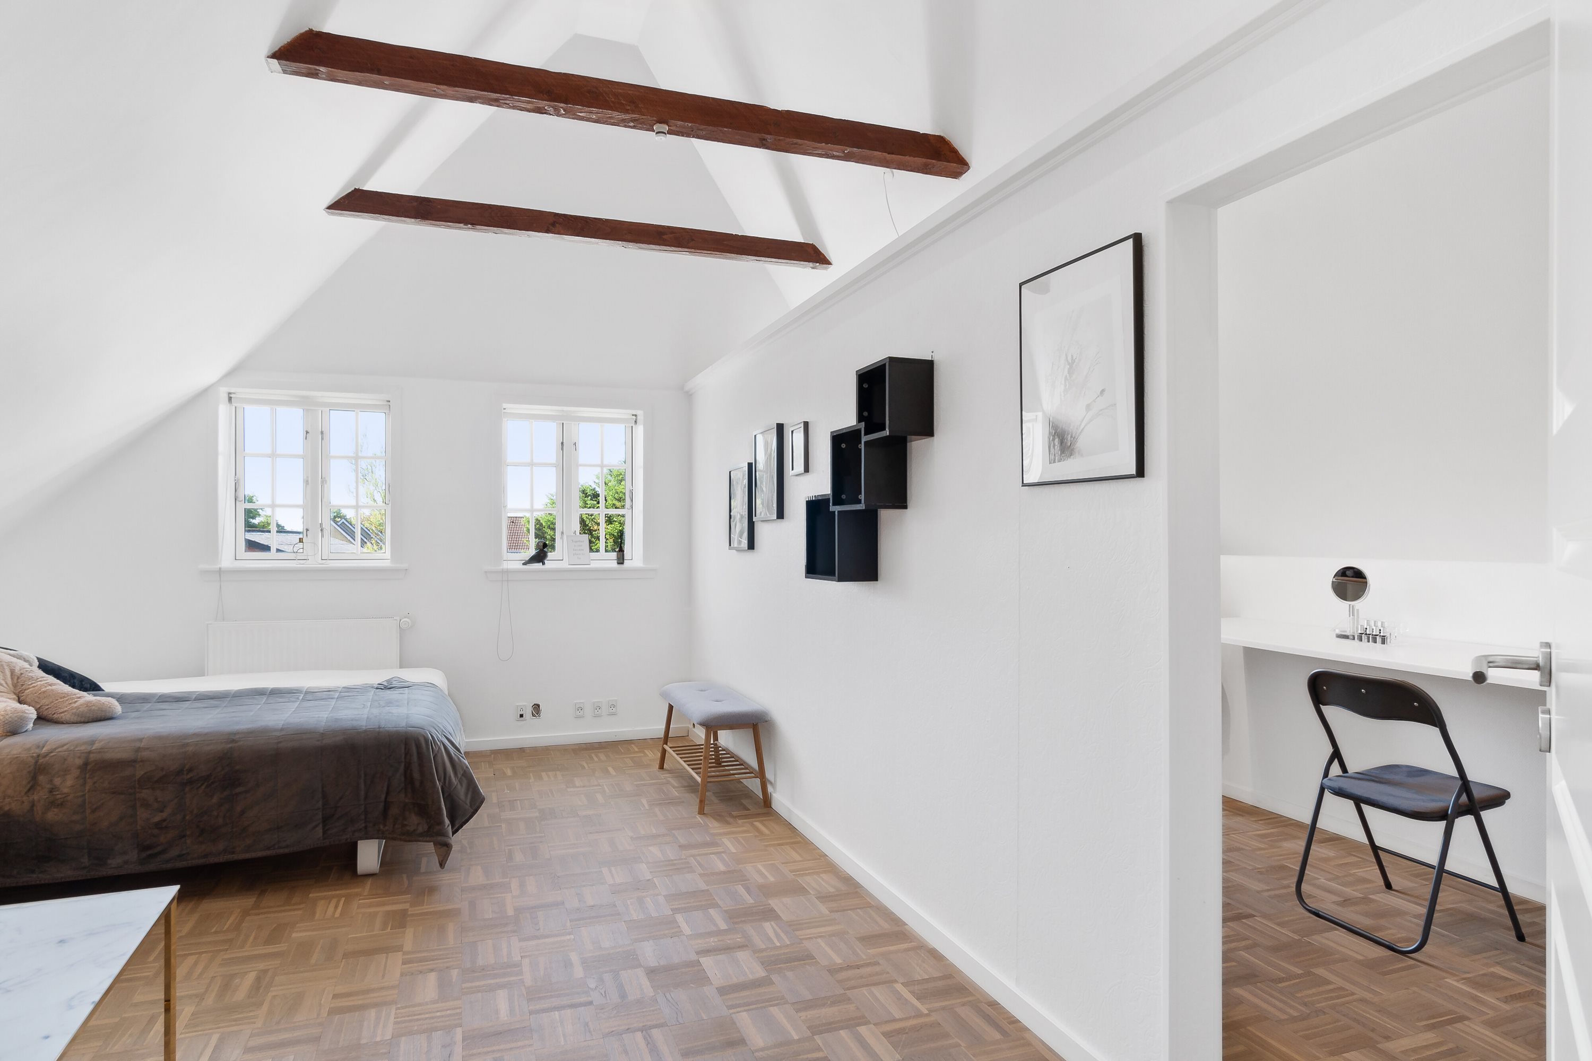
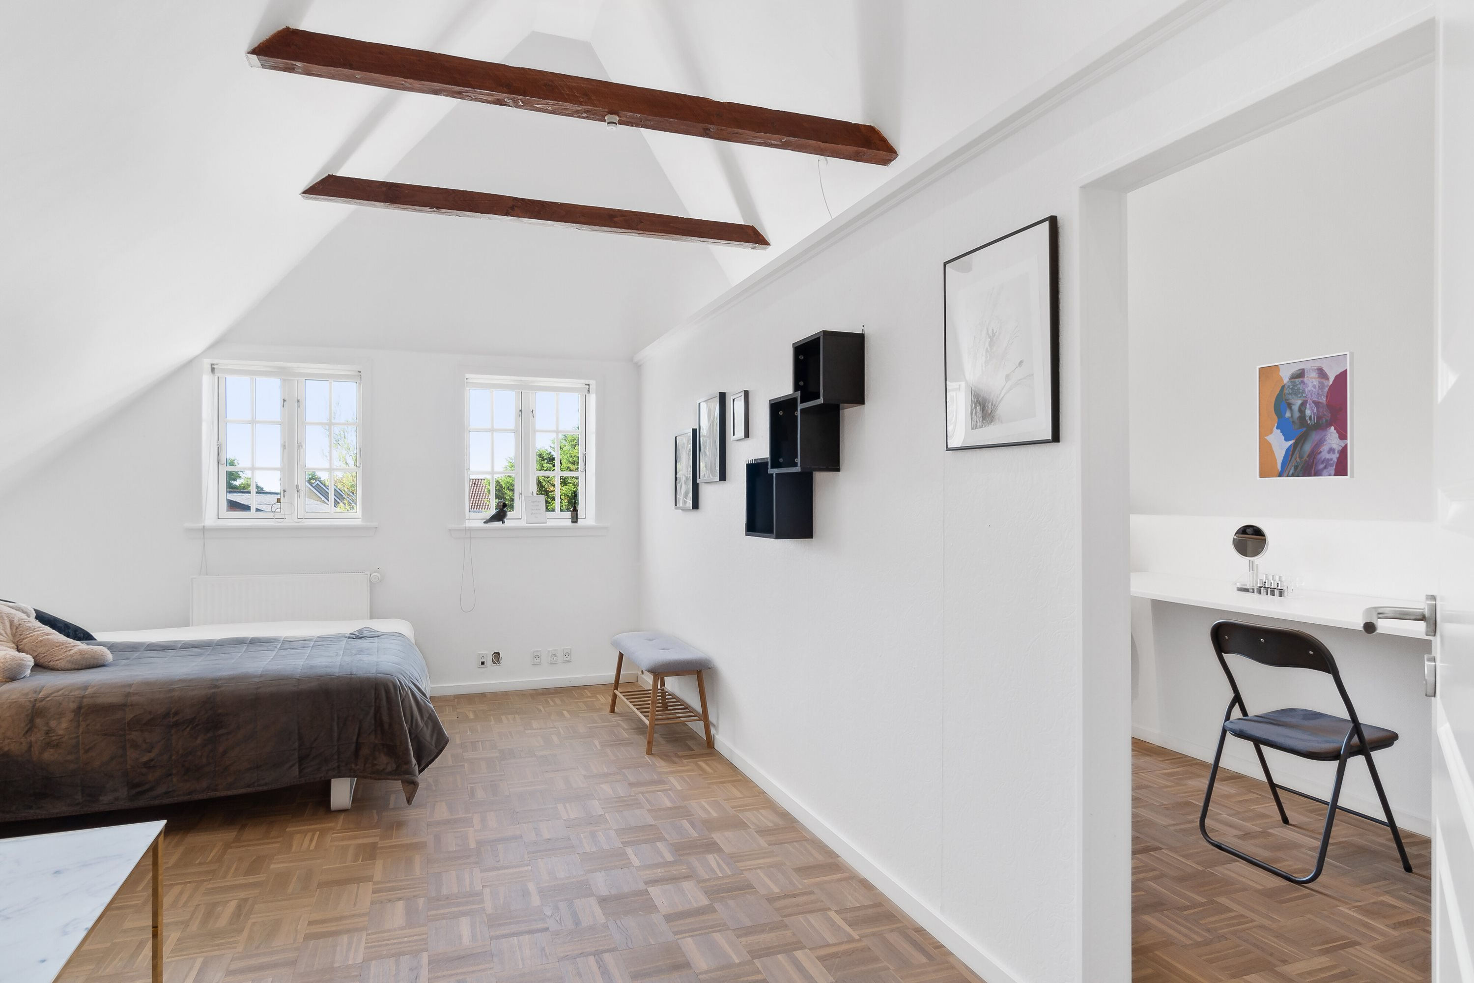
+ wall art [1257,351,1354,481]
